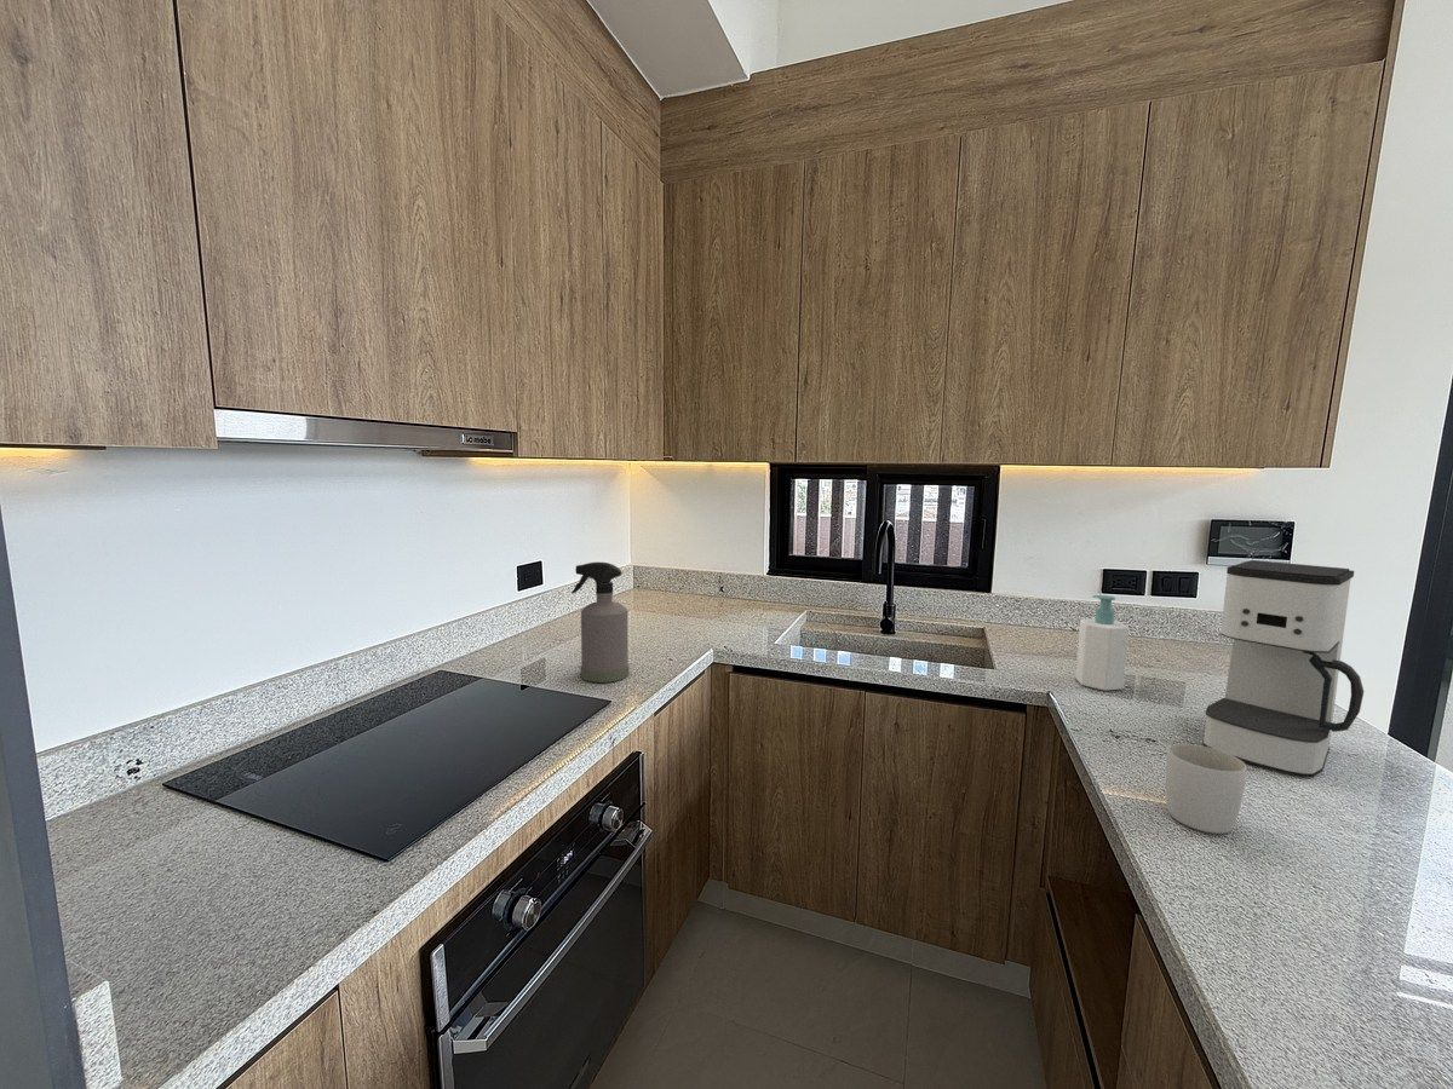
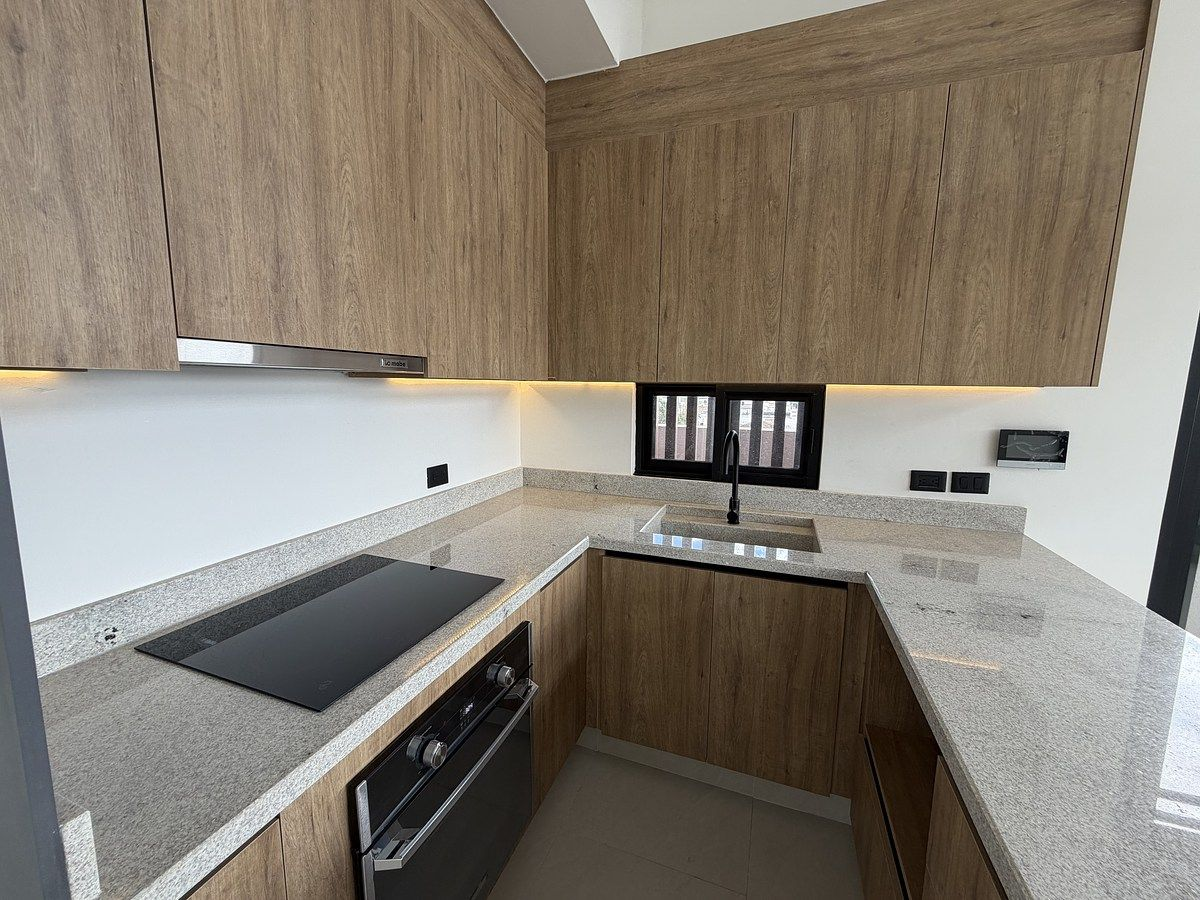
- coffee maker [1201,559,1365,778]
- spray bottle [570,561,631,684]
- mug [1165,743,1247,835]
- soap bottle [1074,594,1130,692]
